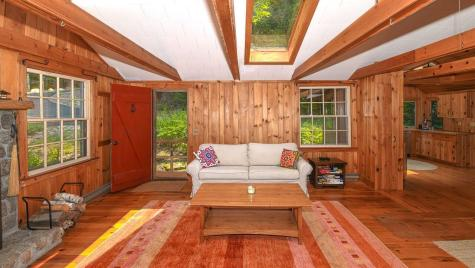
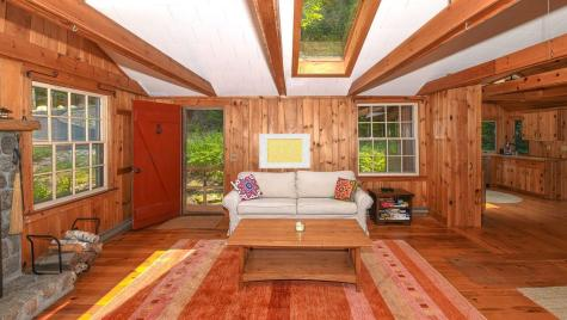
+ wall art [258,133,312,170]
